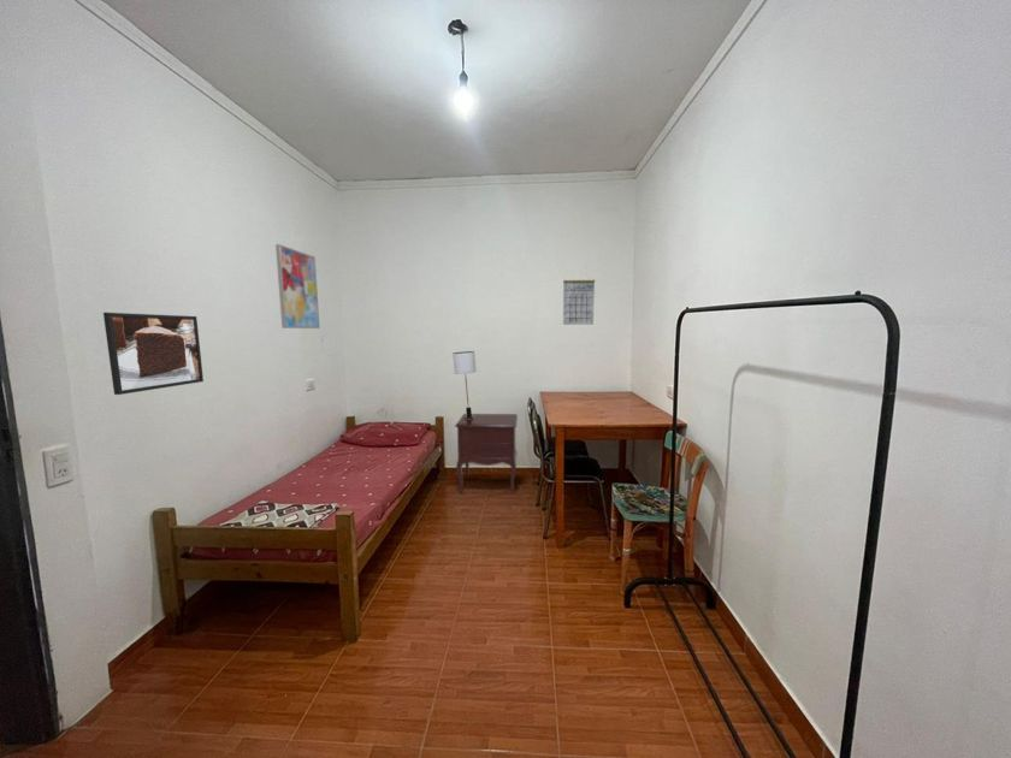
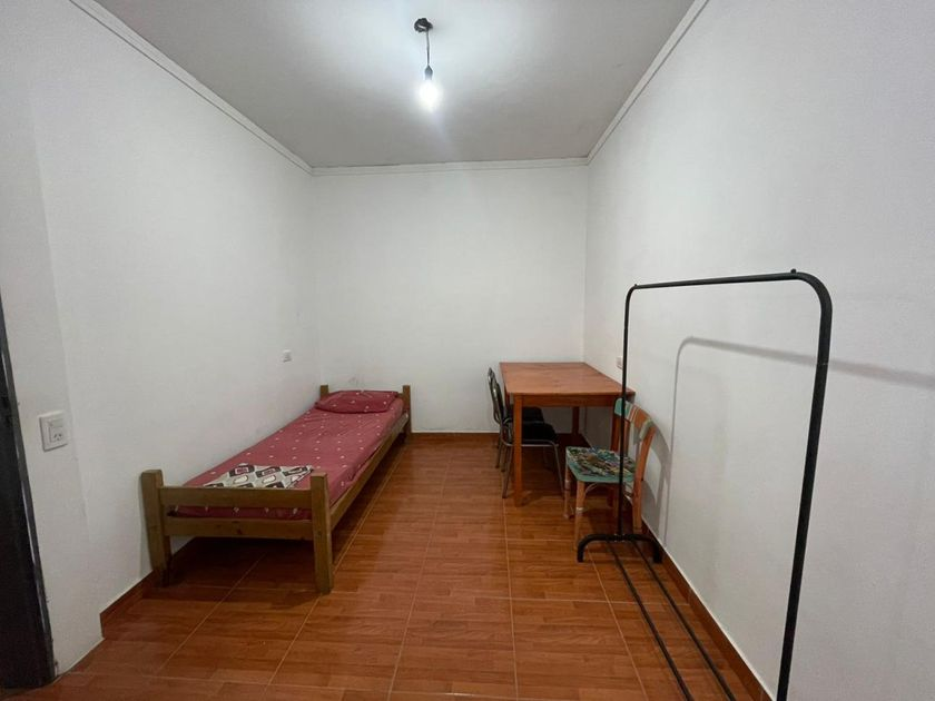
- nightstand [454,413,519,495]
- calendar [562,273,596,326]
- table lamp [451,350,477,419]
- wall art [274,243,321,330]
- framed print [102,312,205,396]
